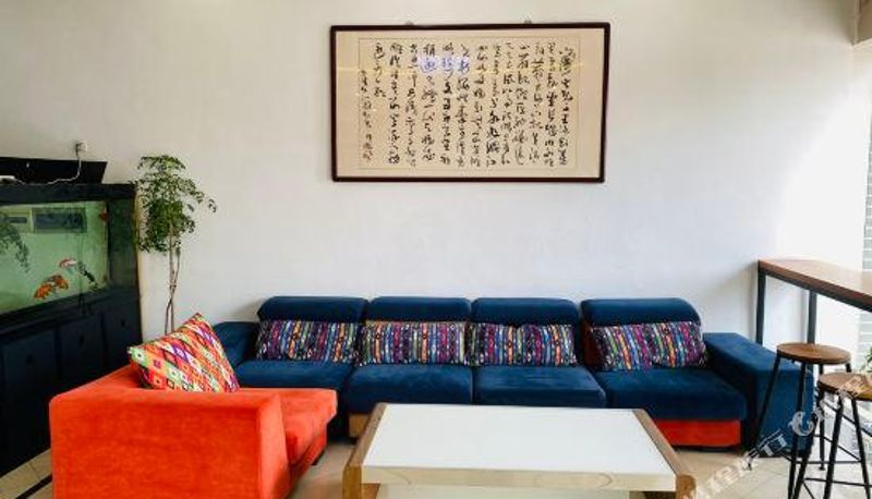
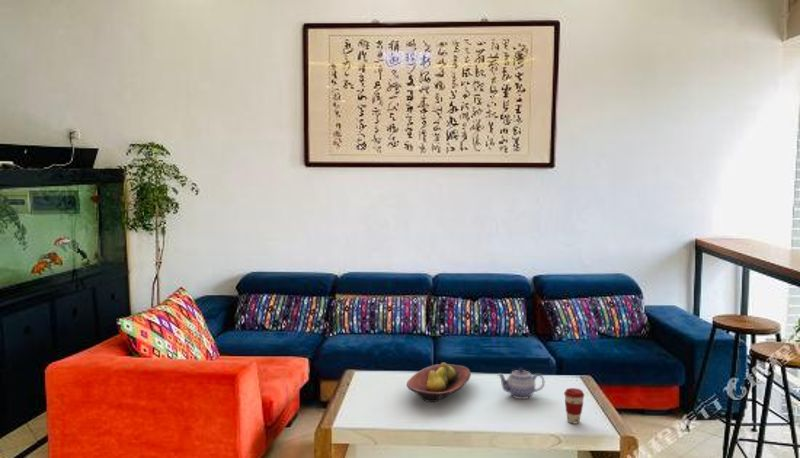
+ fruit bowl [406,362,472,403]
+ teapot [497,367,545,400]
+ coffee cup [563,387,585,425]
